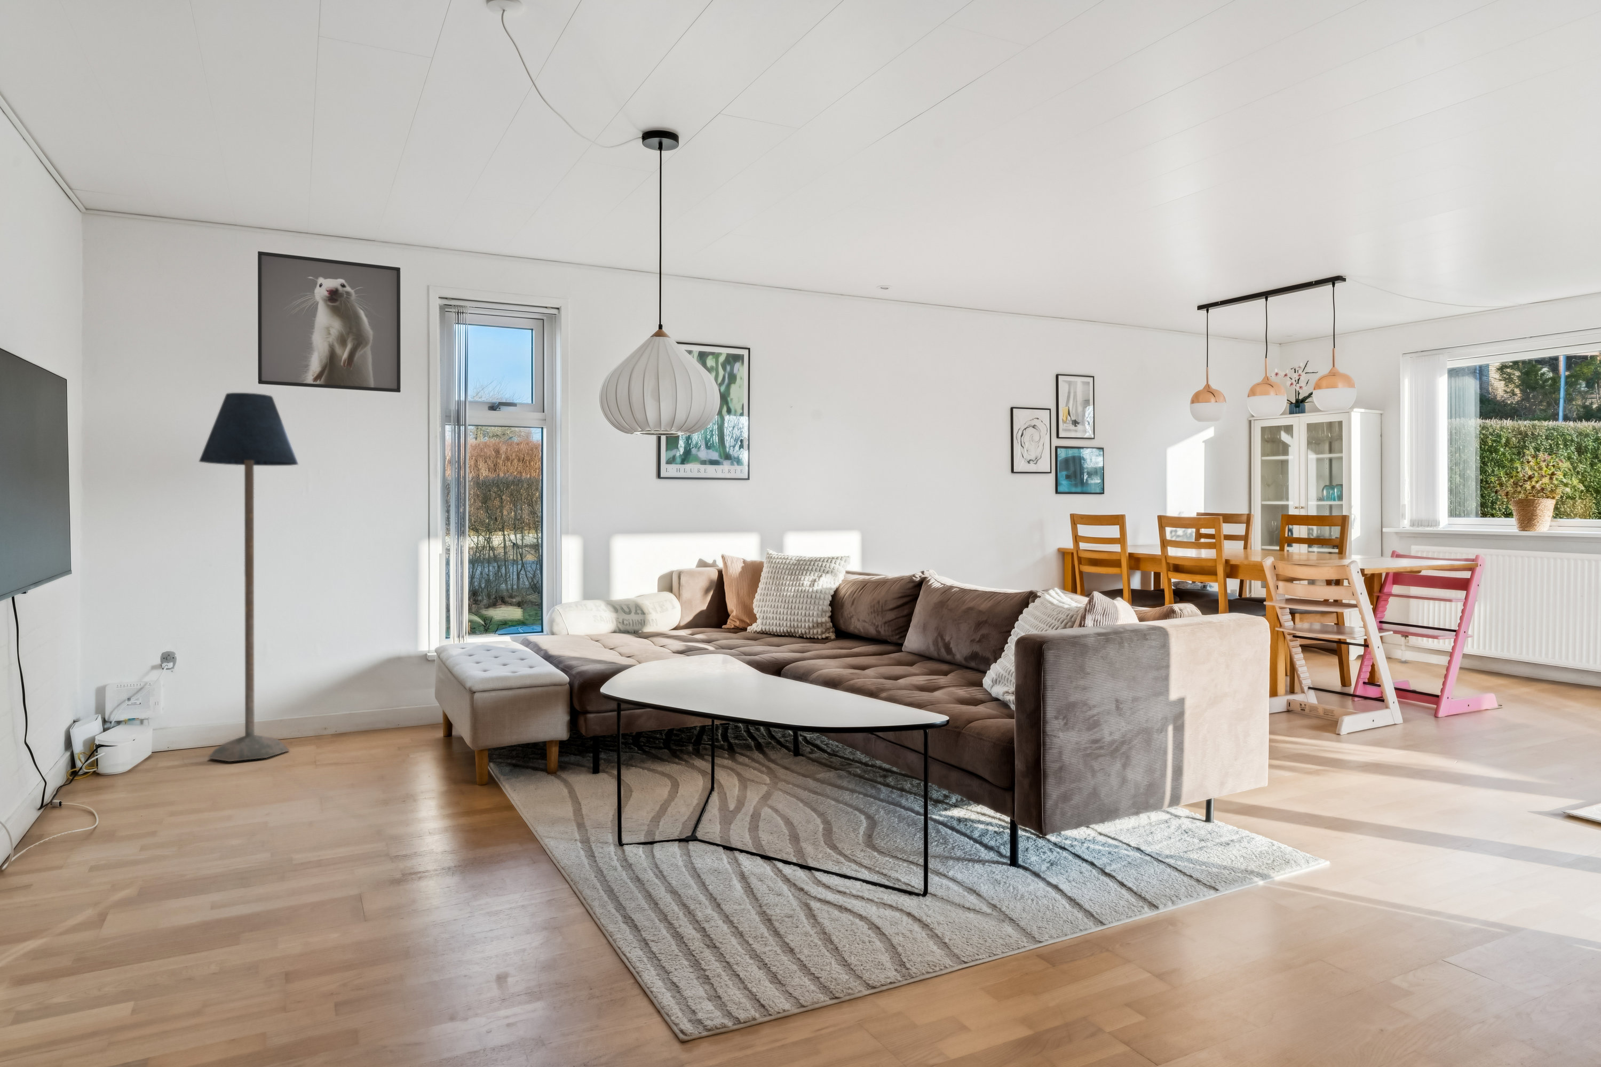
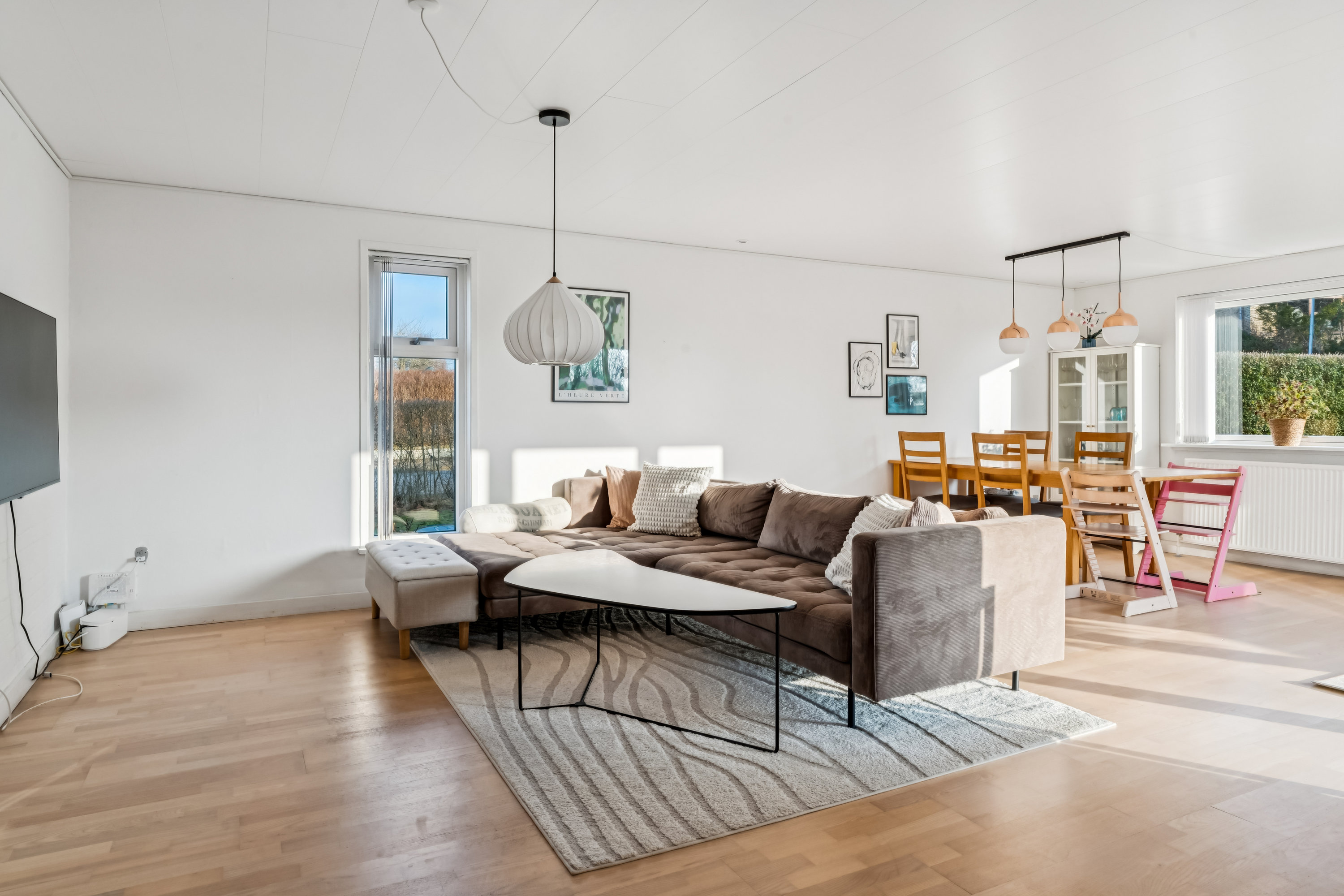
- floor lamp [198,392,299,762]
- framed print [257,251,401,393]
